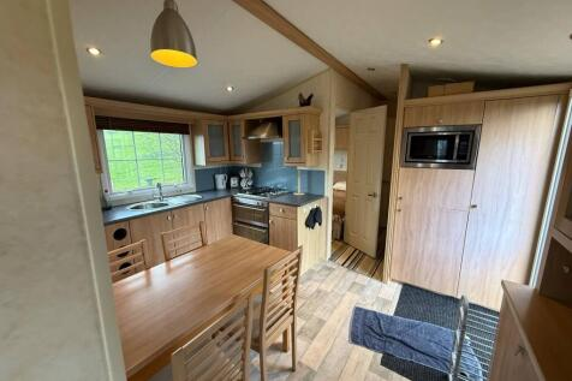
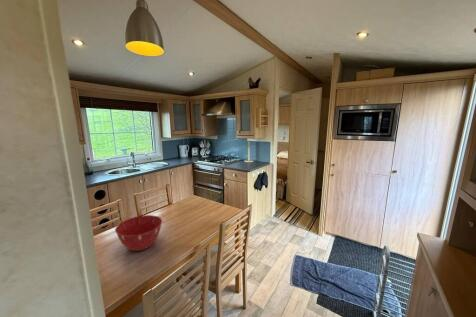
+ mixing bowl [114,214,163,252]
